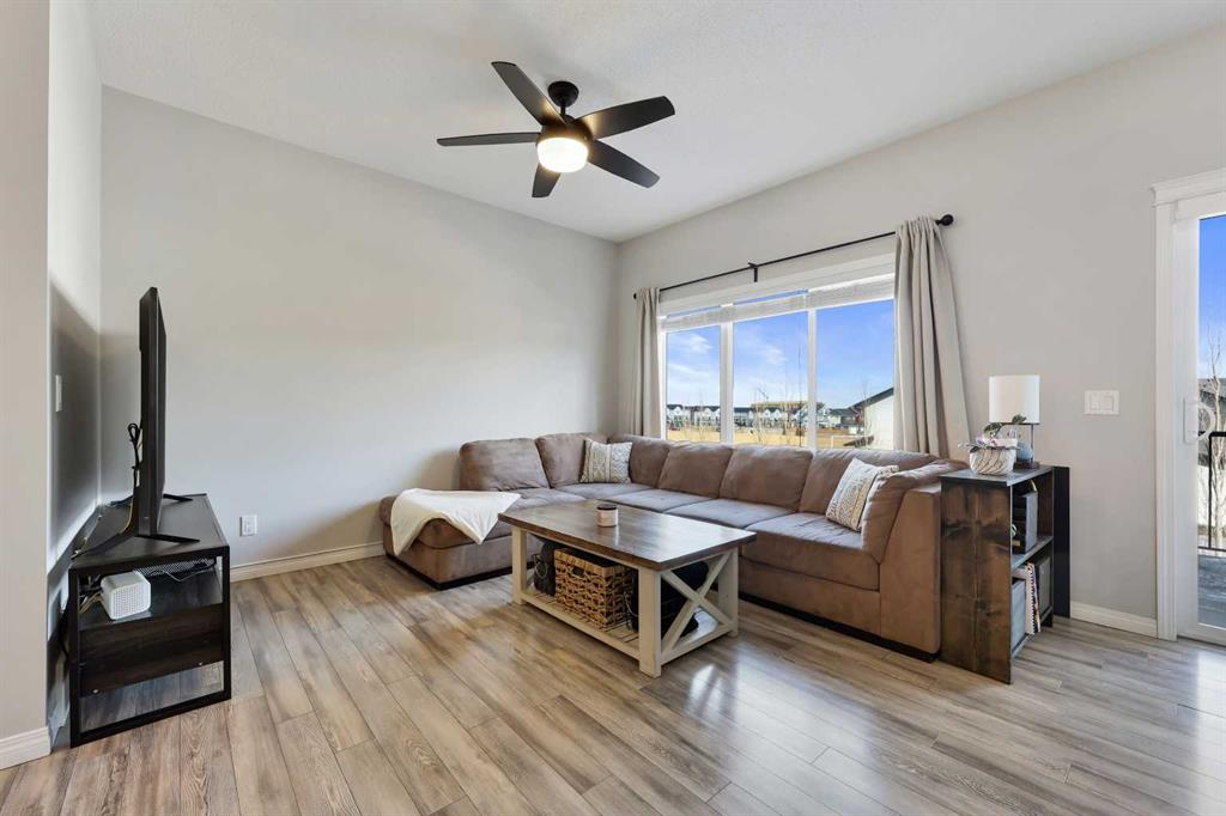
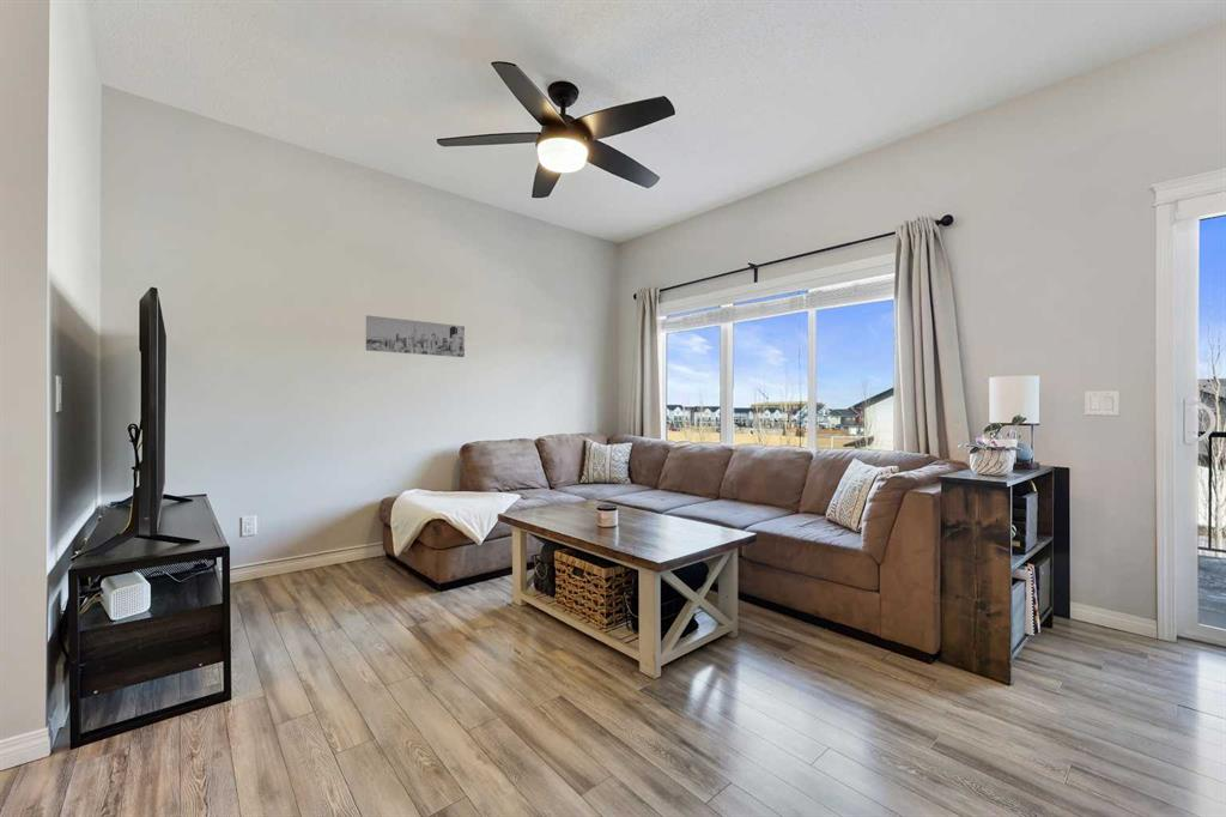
+ wall art [365,314,466,358]
